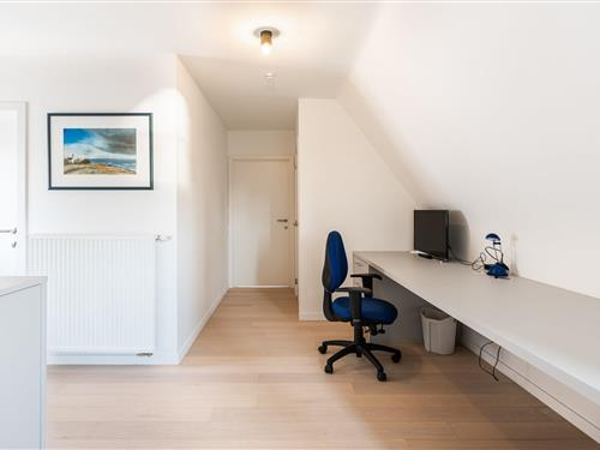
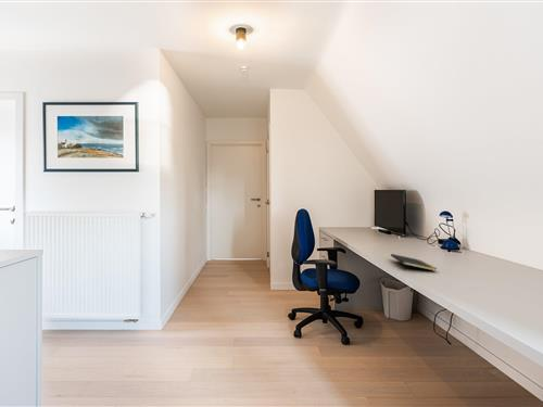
+ notepad [390,253,438,272]
